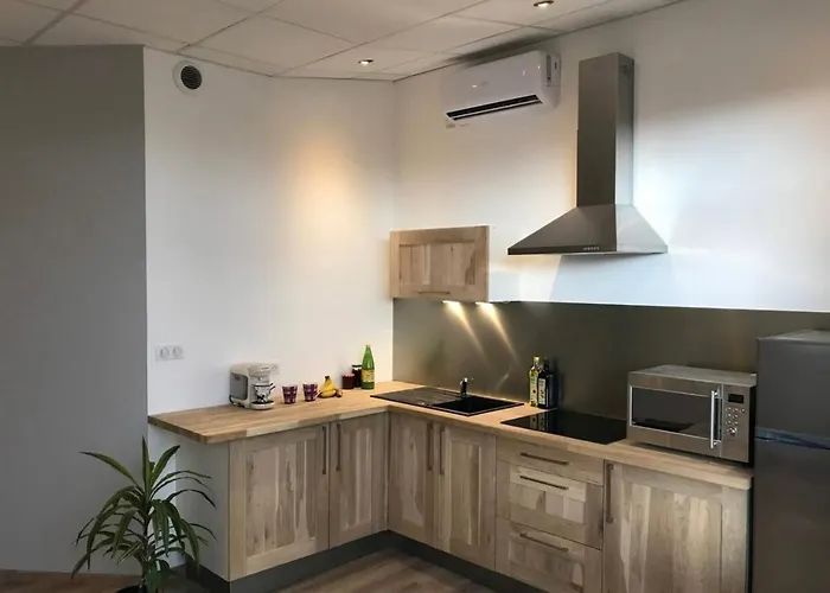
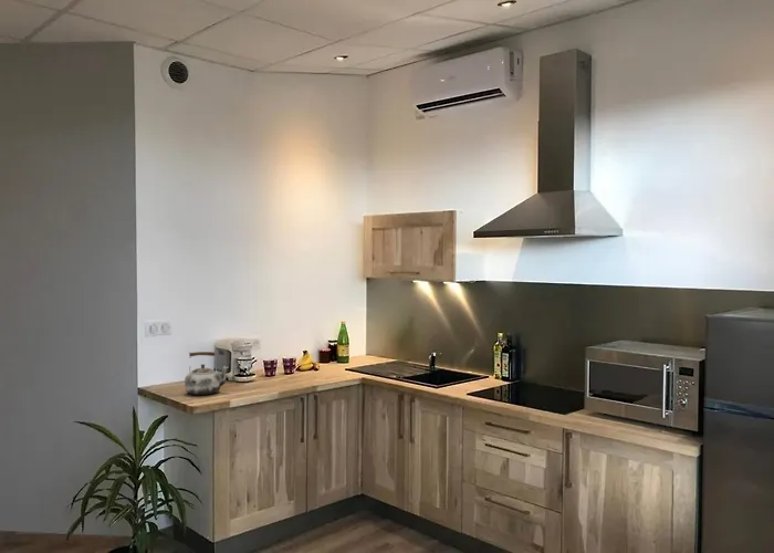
+ kettle [184,351,230,396]
